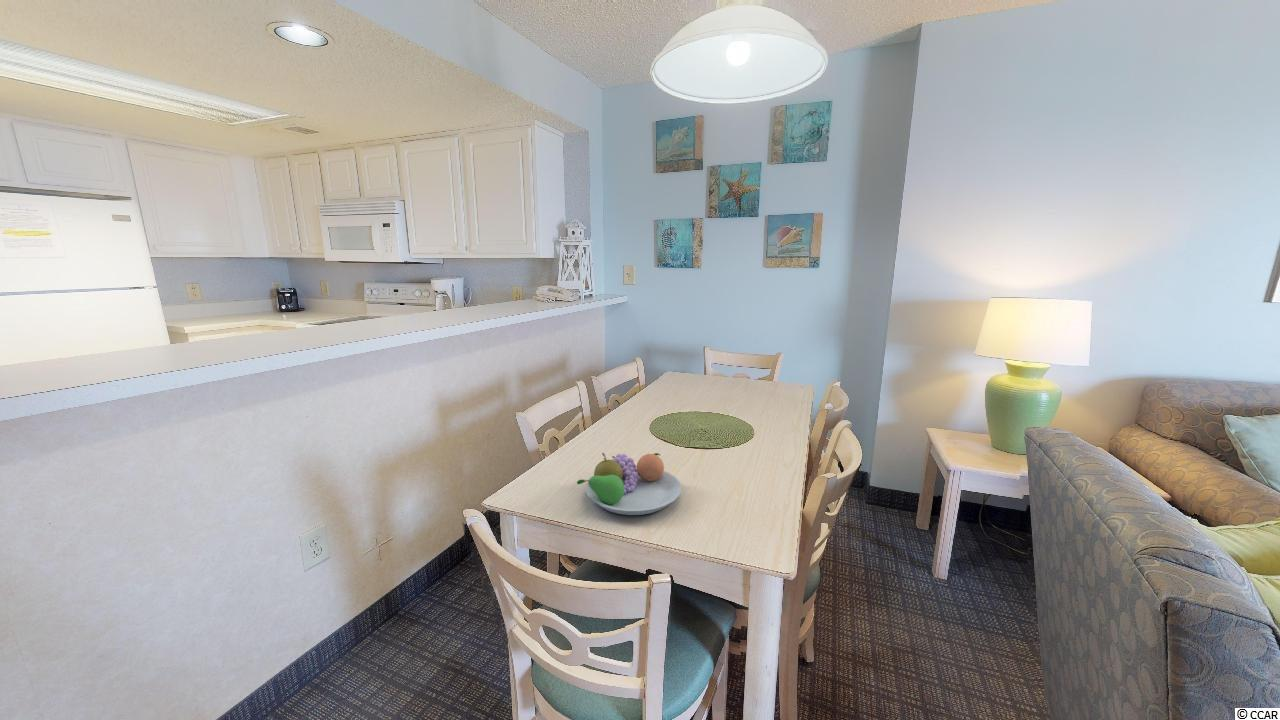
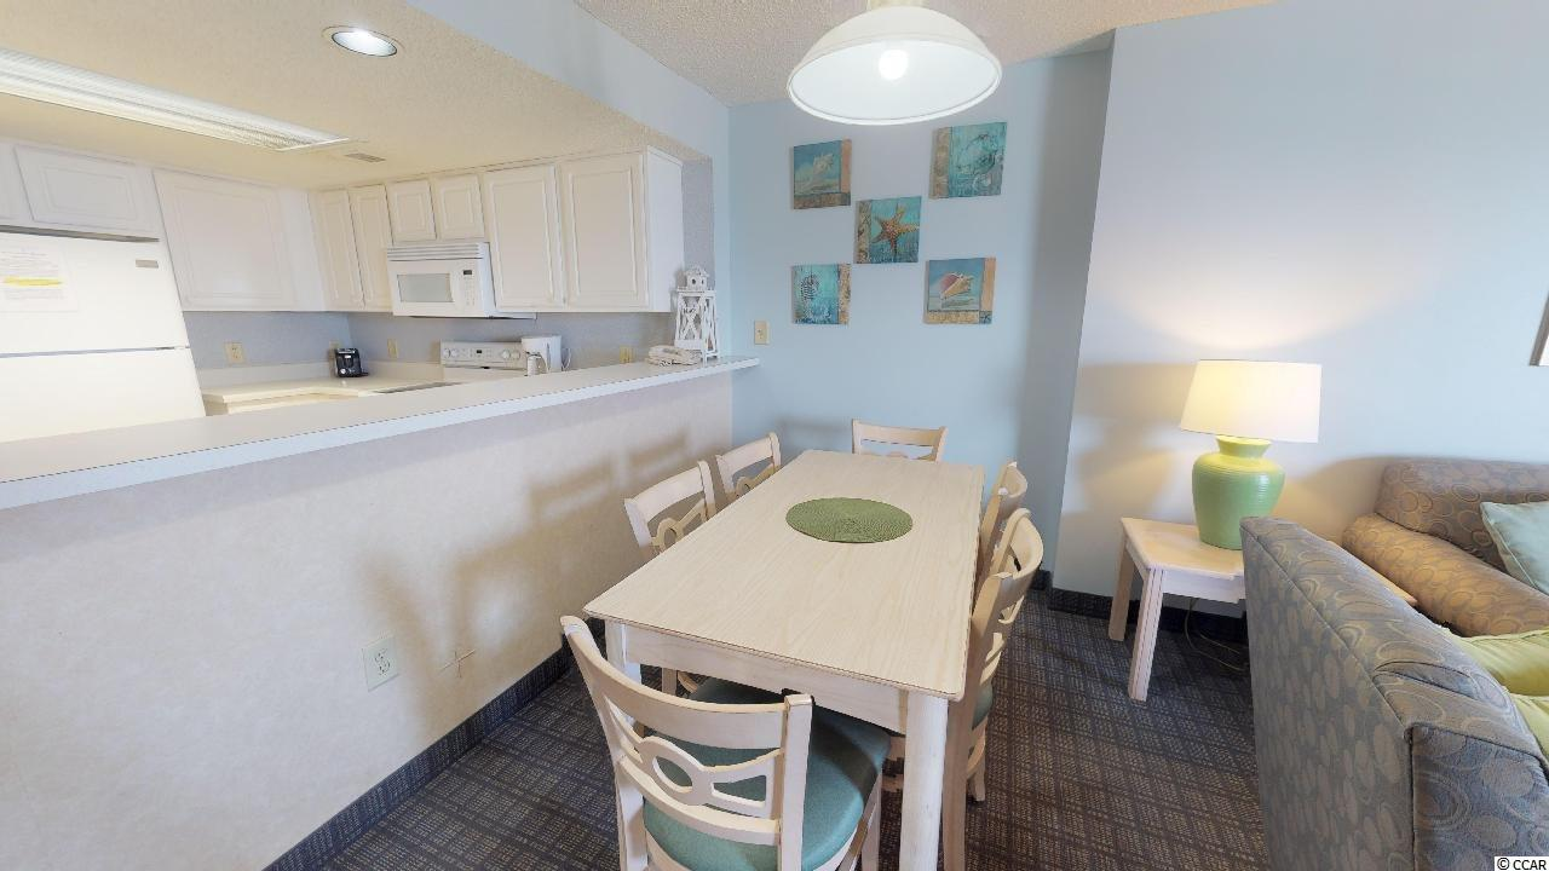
- fruit bowl [576,452,683,516]
